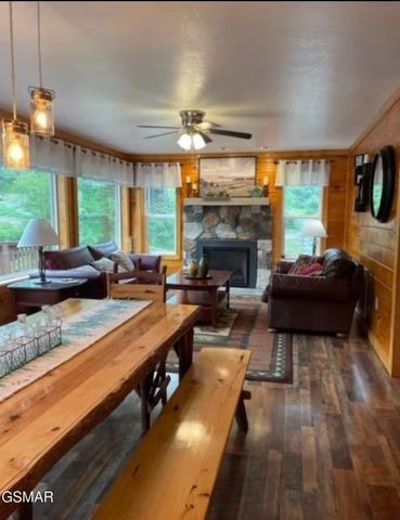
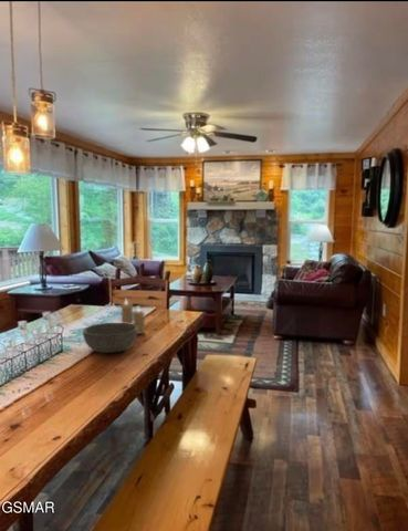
+ bowl [82,322,138,354]
+ candle [119,298,146,335]
